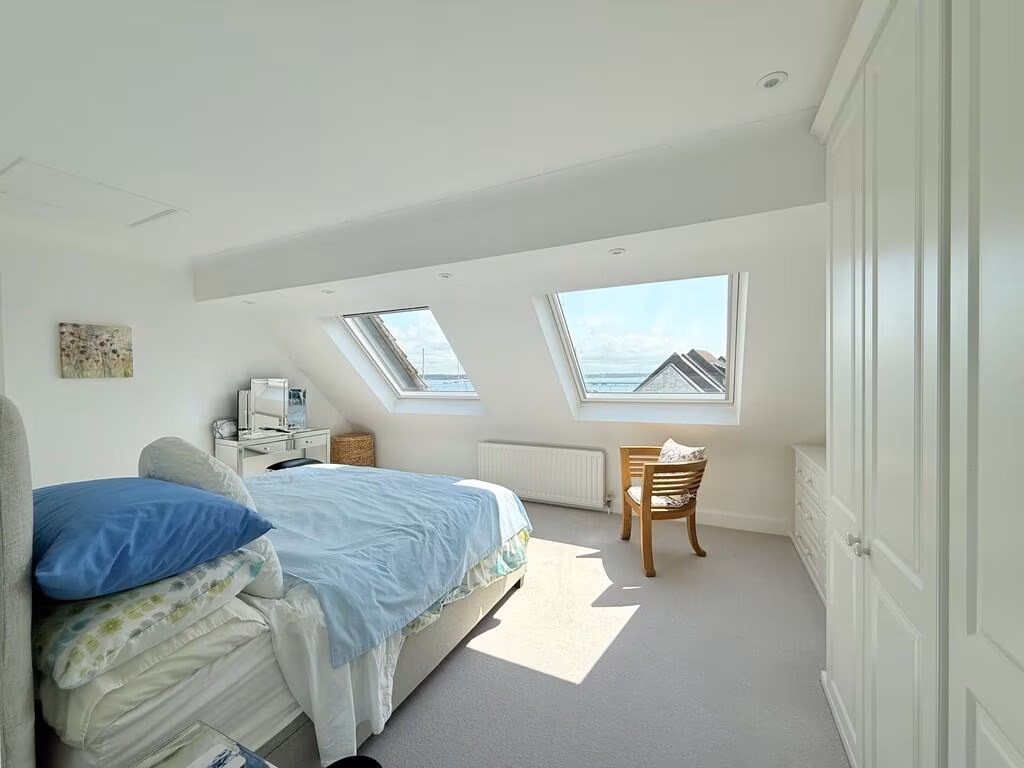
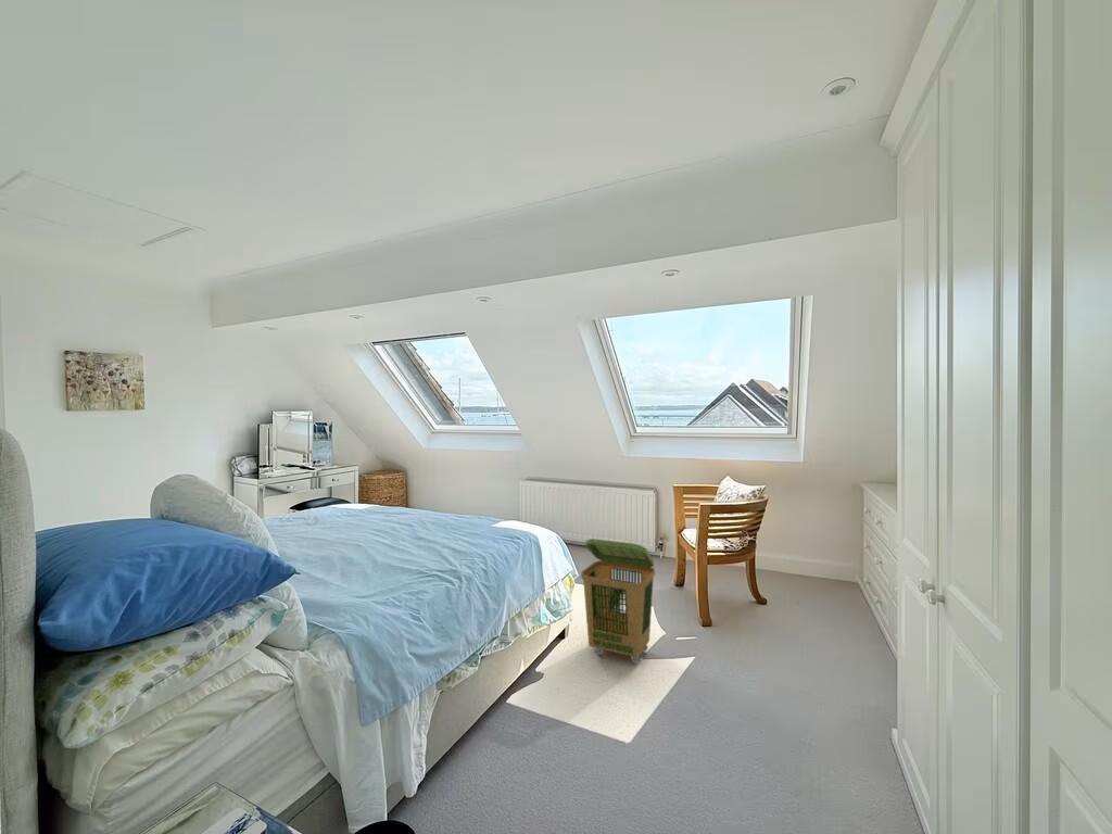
+ laundry basket [580,538,656,665]
